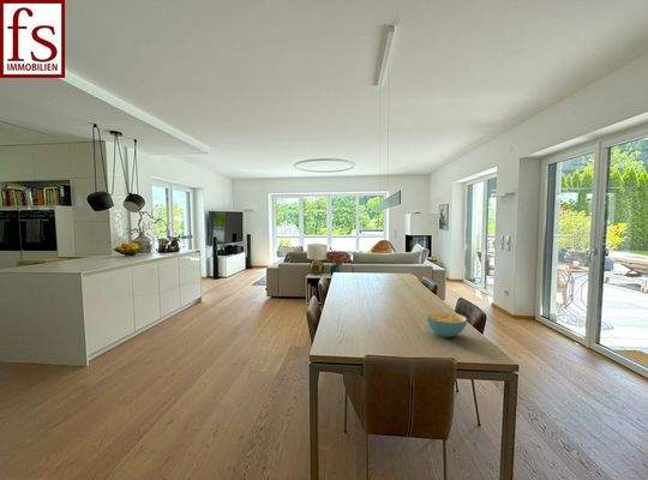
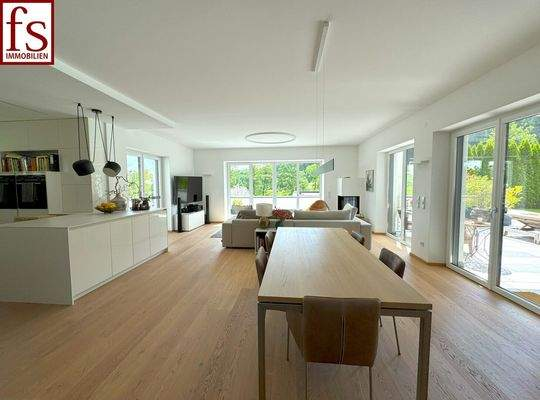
- cereal bowl [425,311,468,338]
